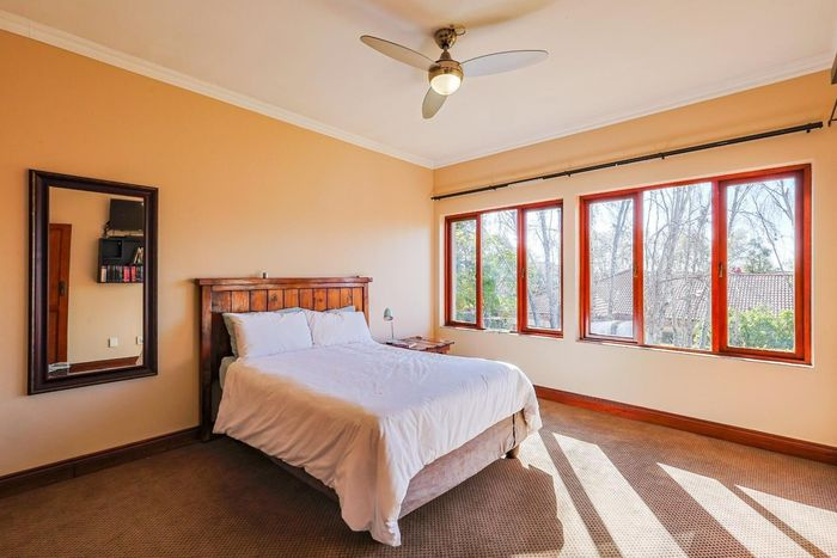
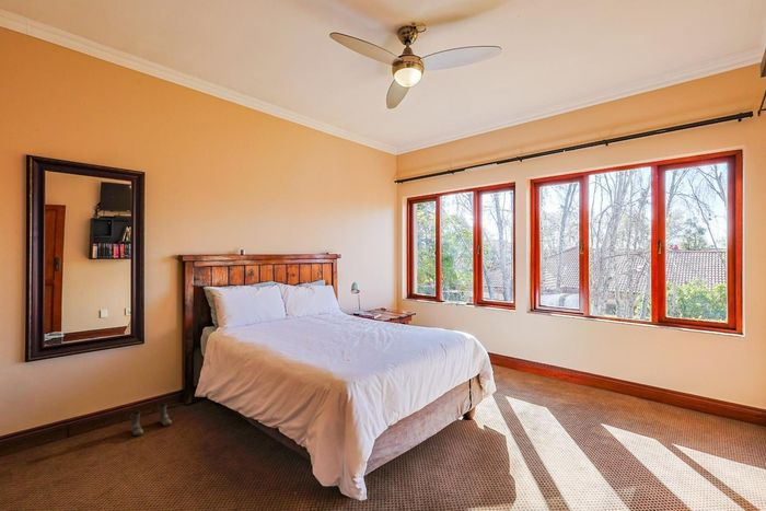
+ boots [129,403,173,437]
